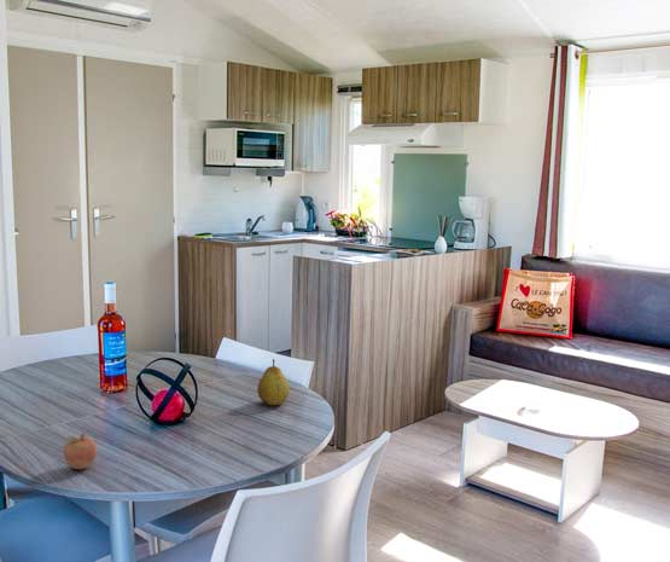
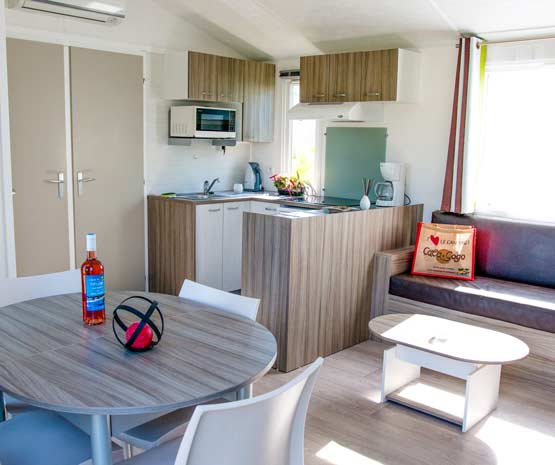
- fruit [62,431,98,470]
- fruit [256,358,291,406]
